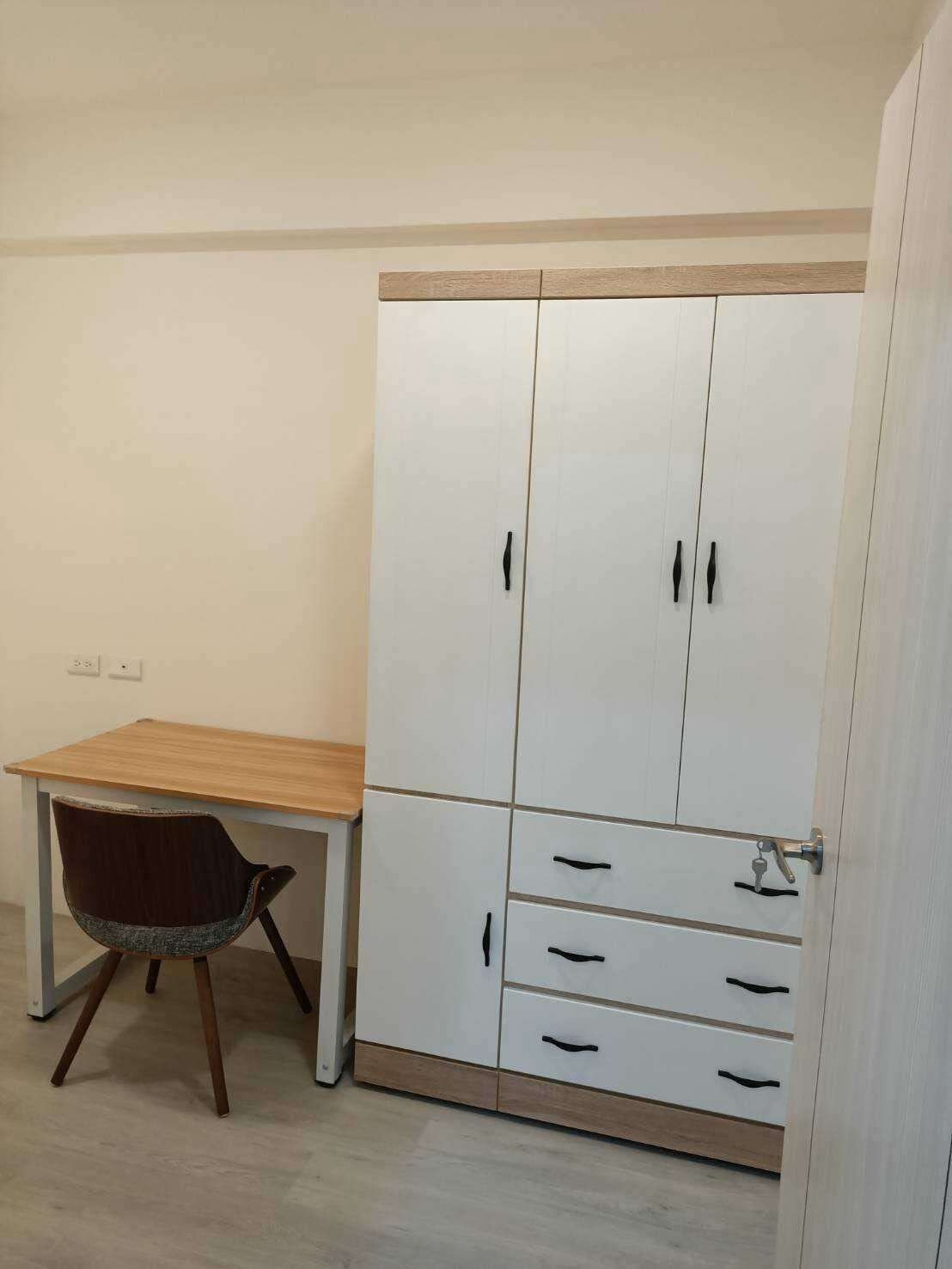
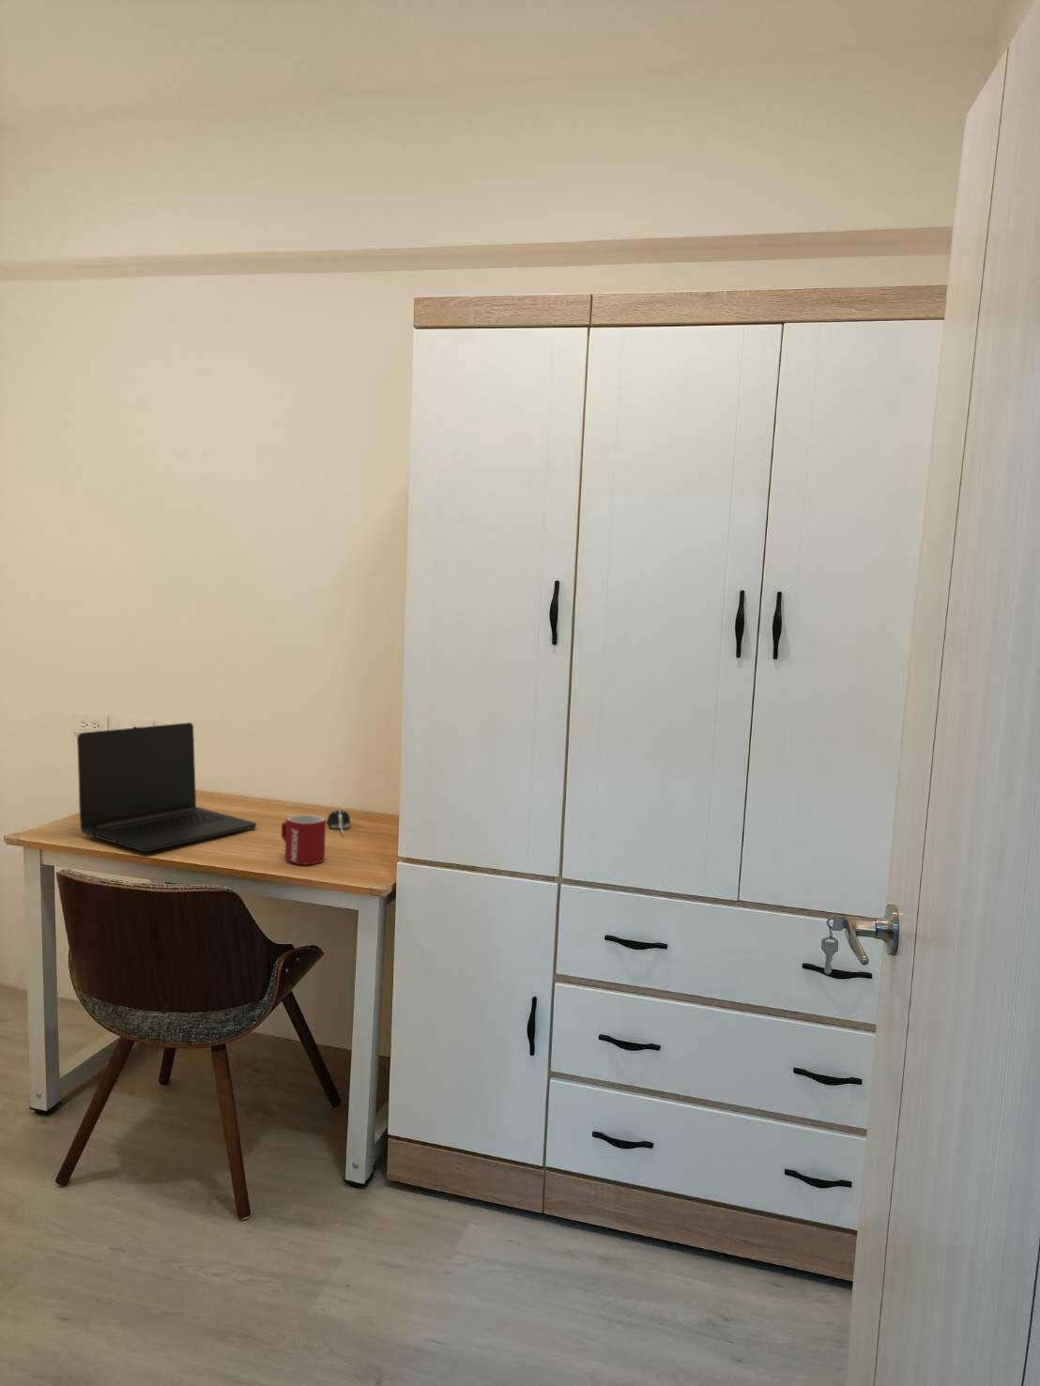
+ computer mouse [326,809,351,836]
+ laptop [76,722,257,853]
+ mug [281,814,327,866]
